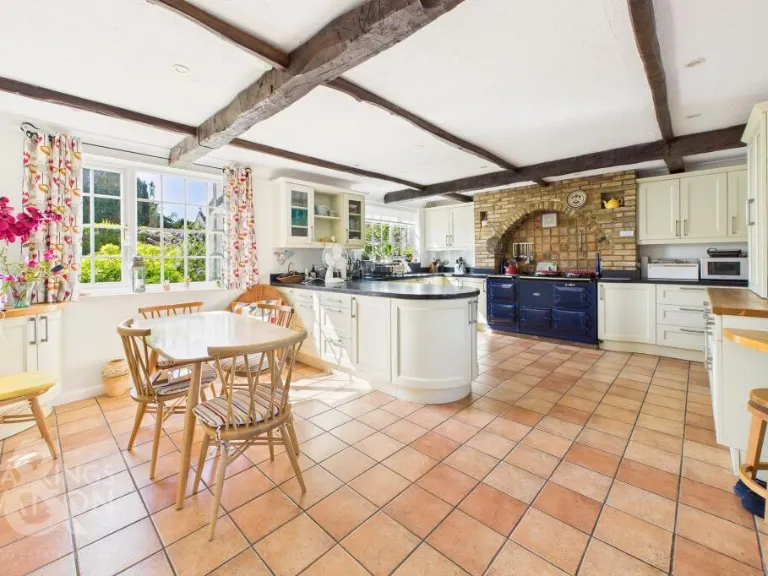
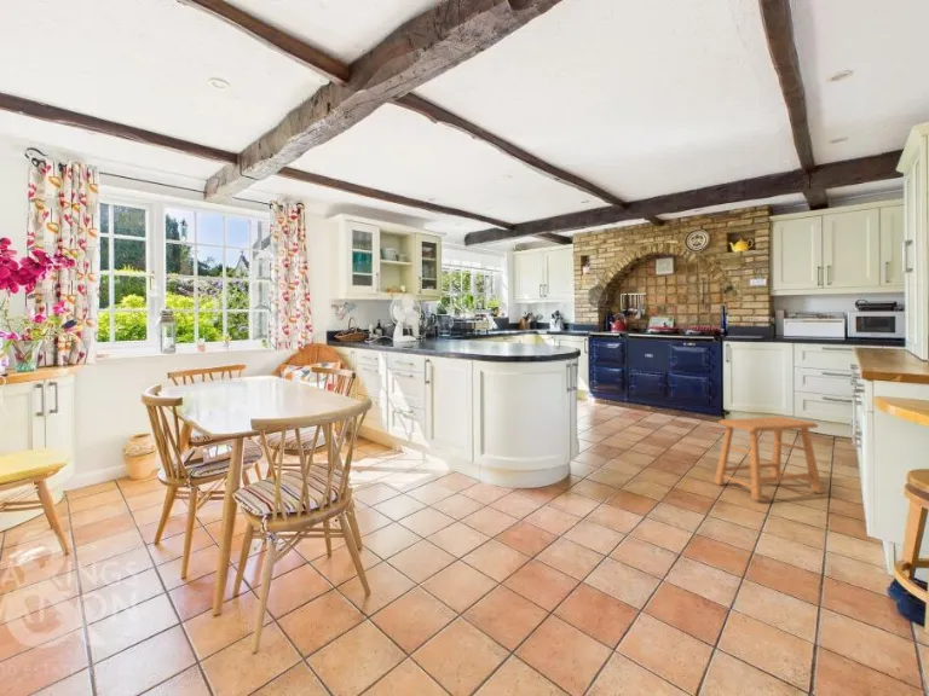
+ stool [712,416,824,501]
